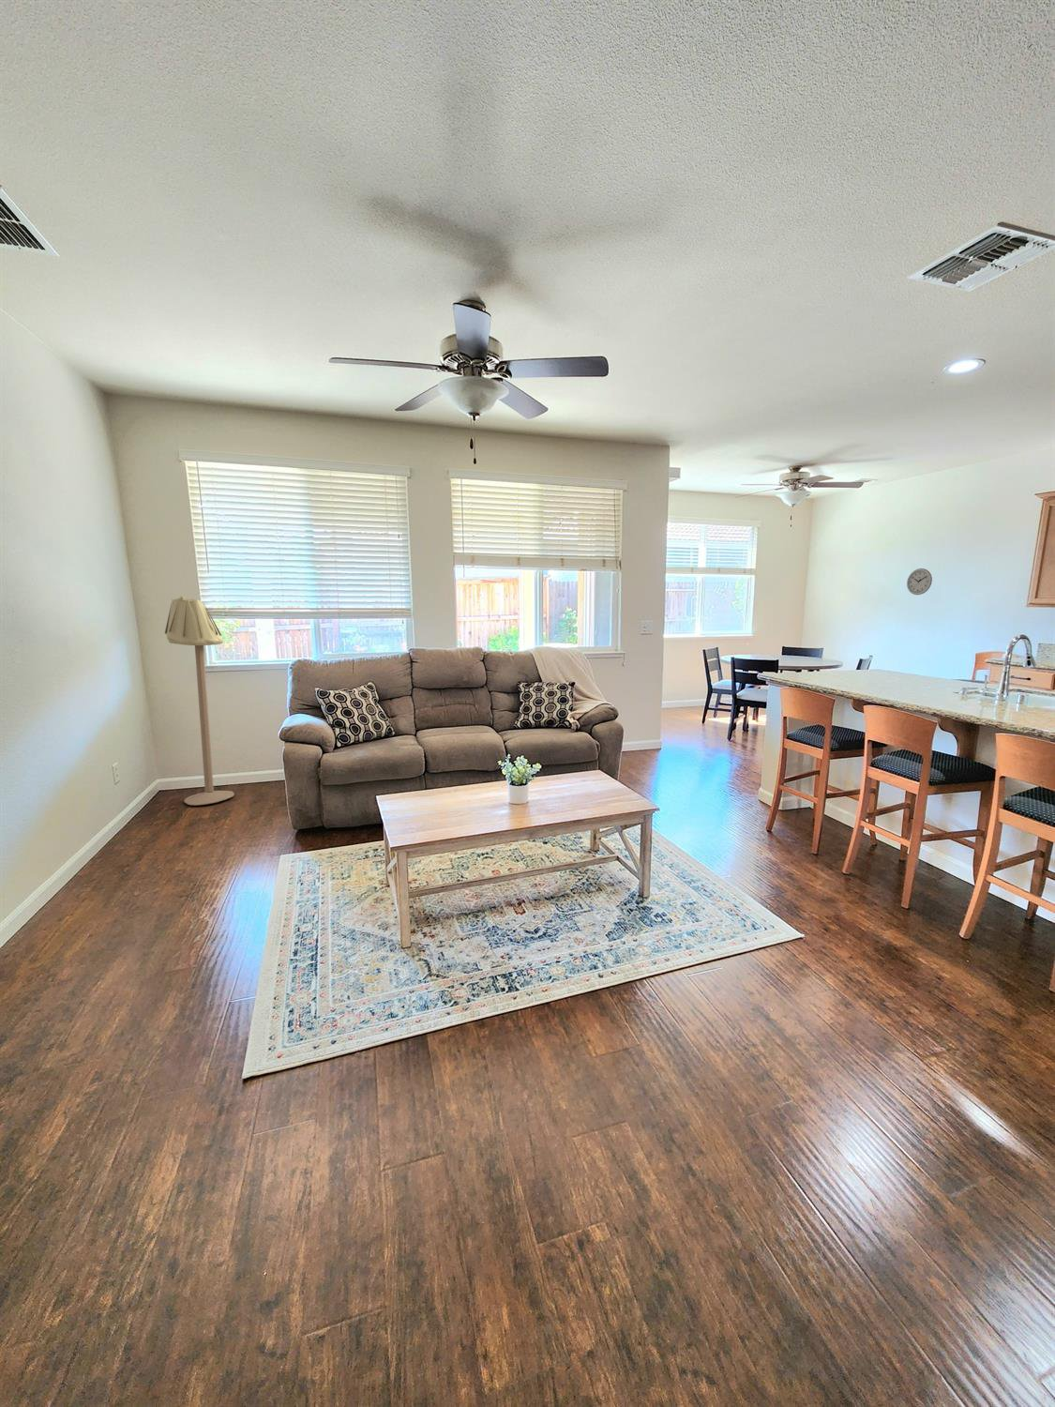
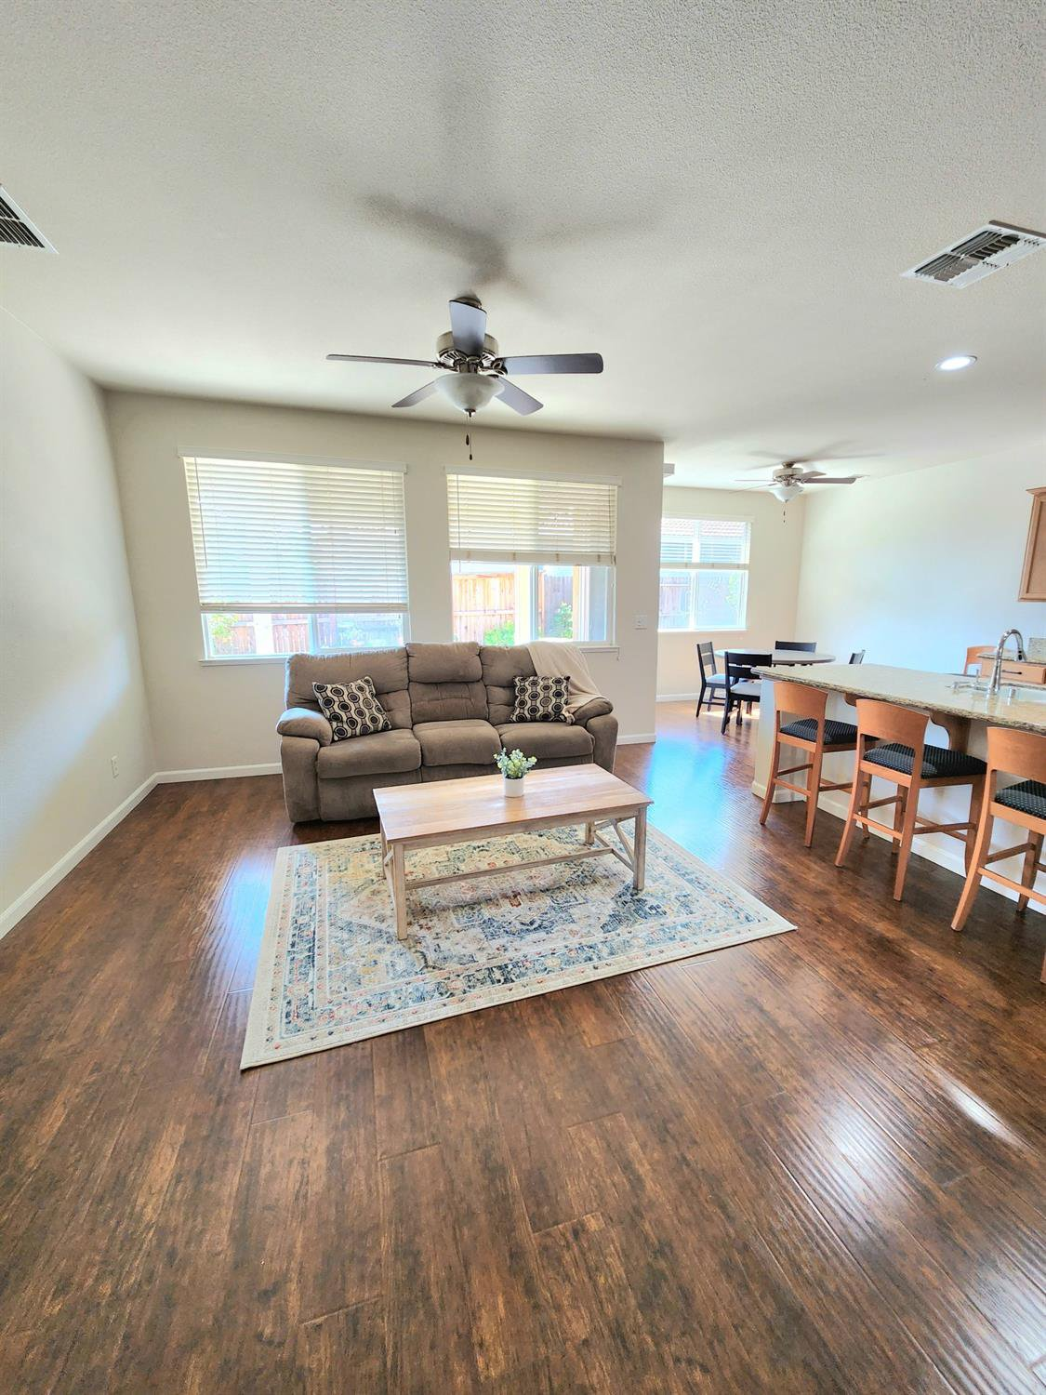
- wall clock [905,567,933,596]
- floor lamp [164,595,235,807]
